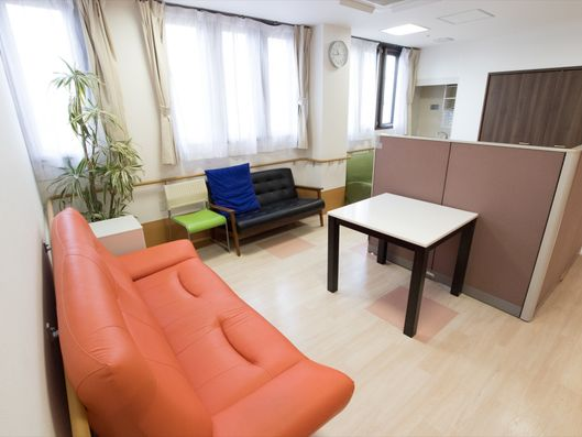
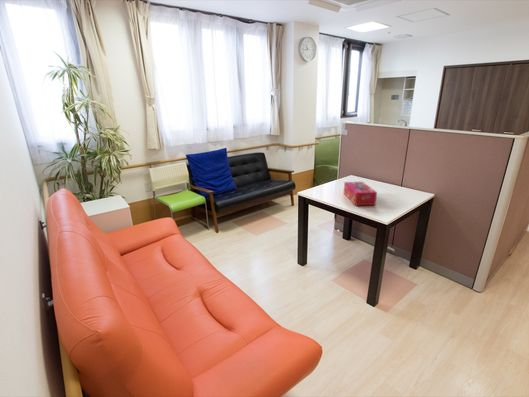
+ tissue box [343,181,378,207]
